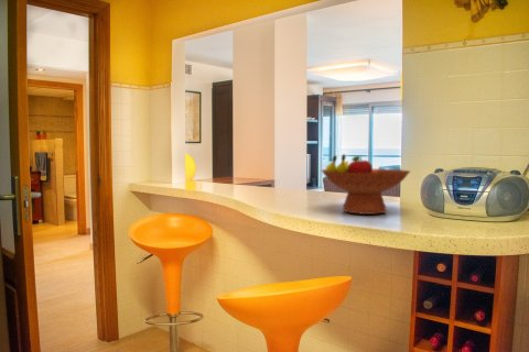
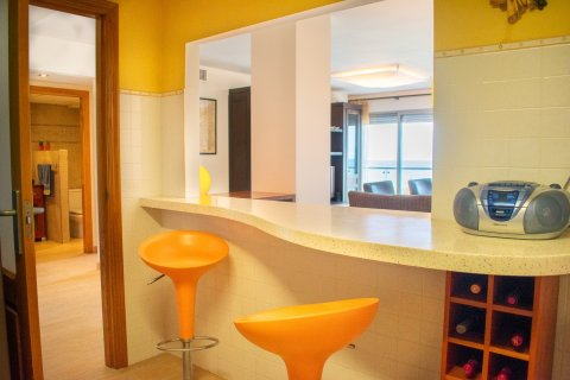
- fruit bowl [321,153,411,216]
